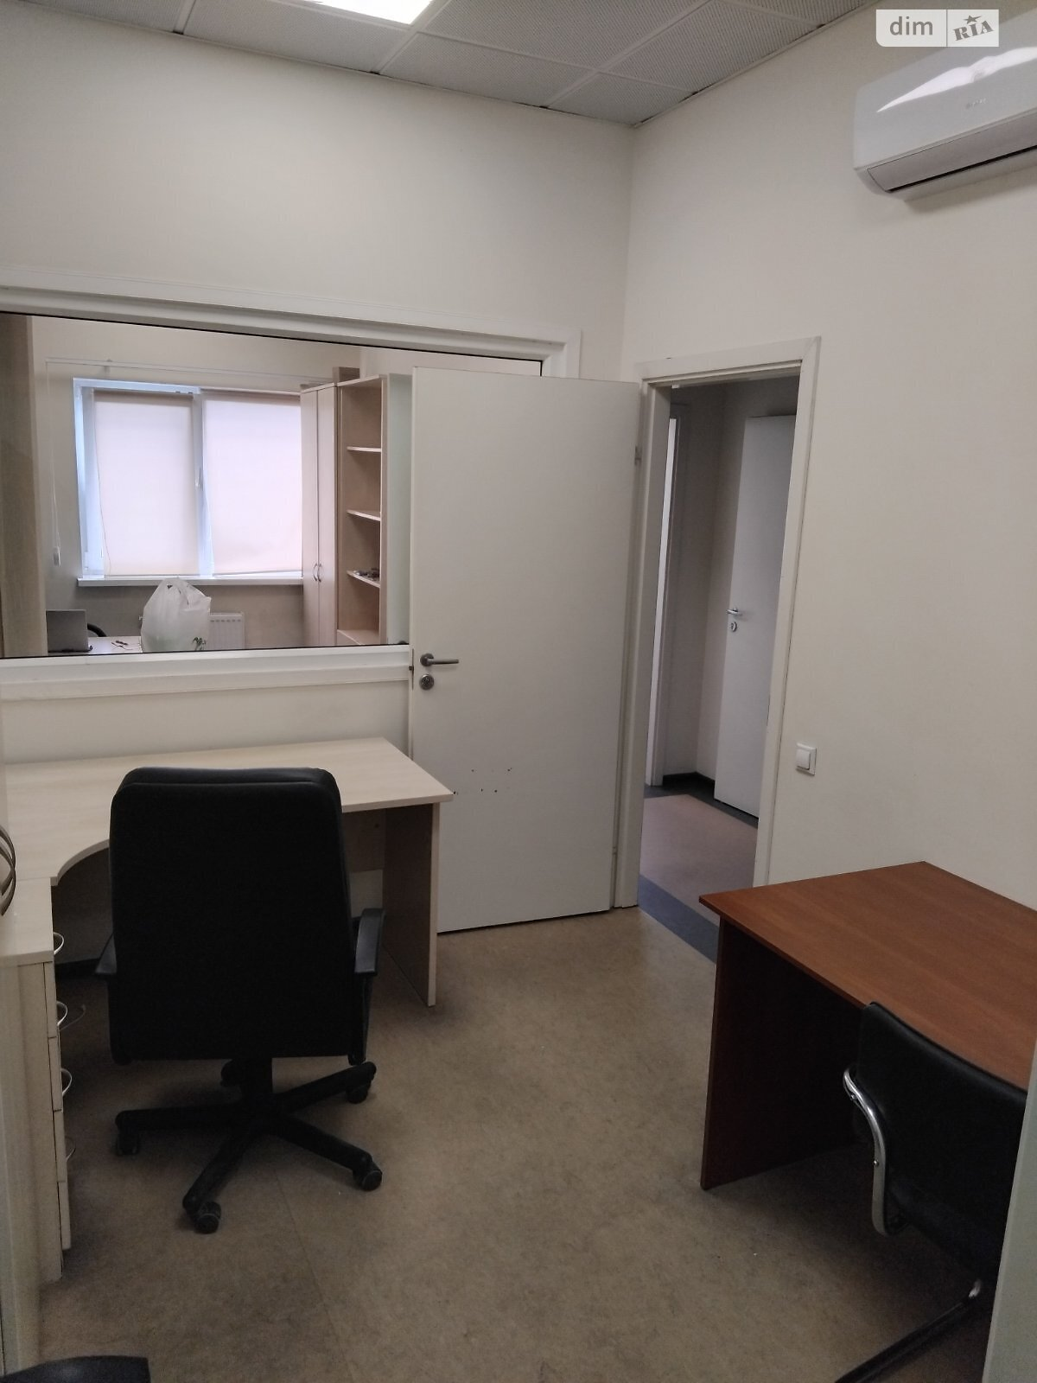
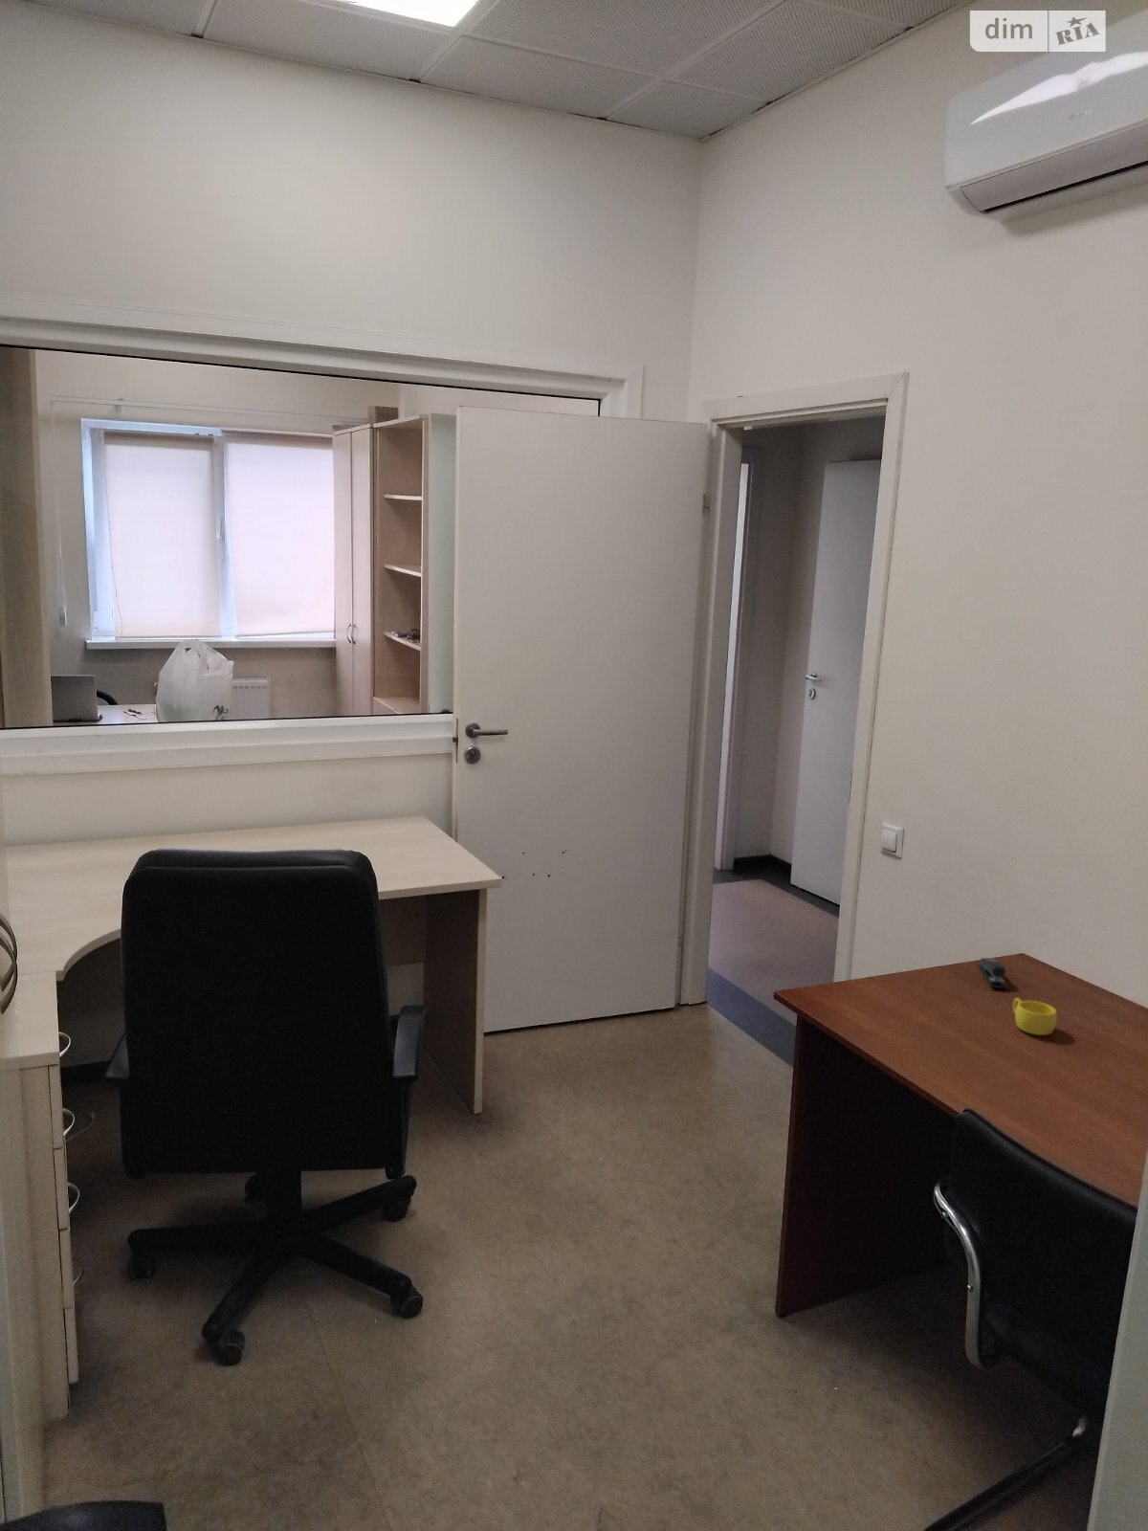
+ stapler [977,957,1009,990]
+ cup [1012,997,1058,1037]
